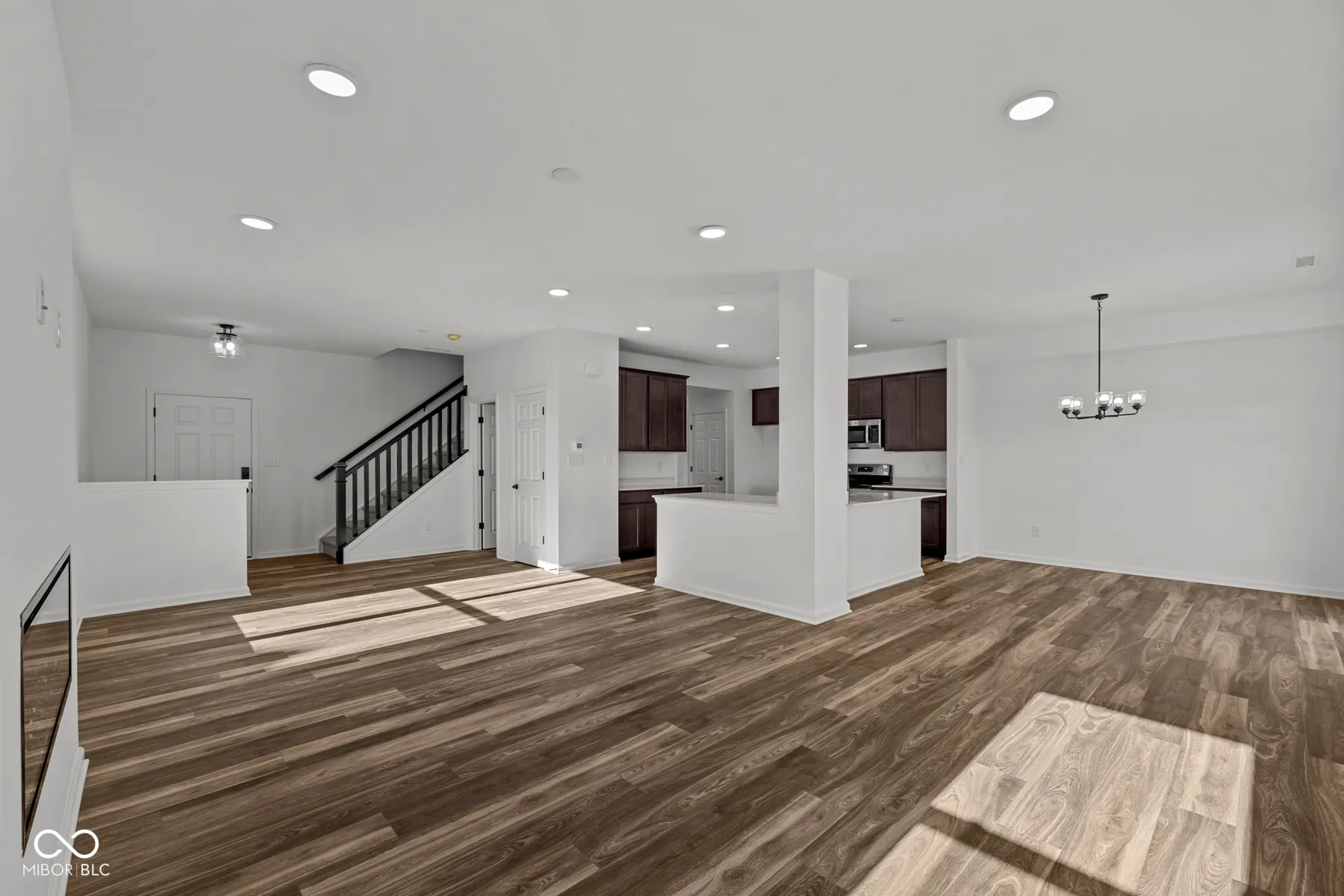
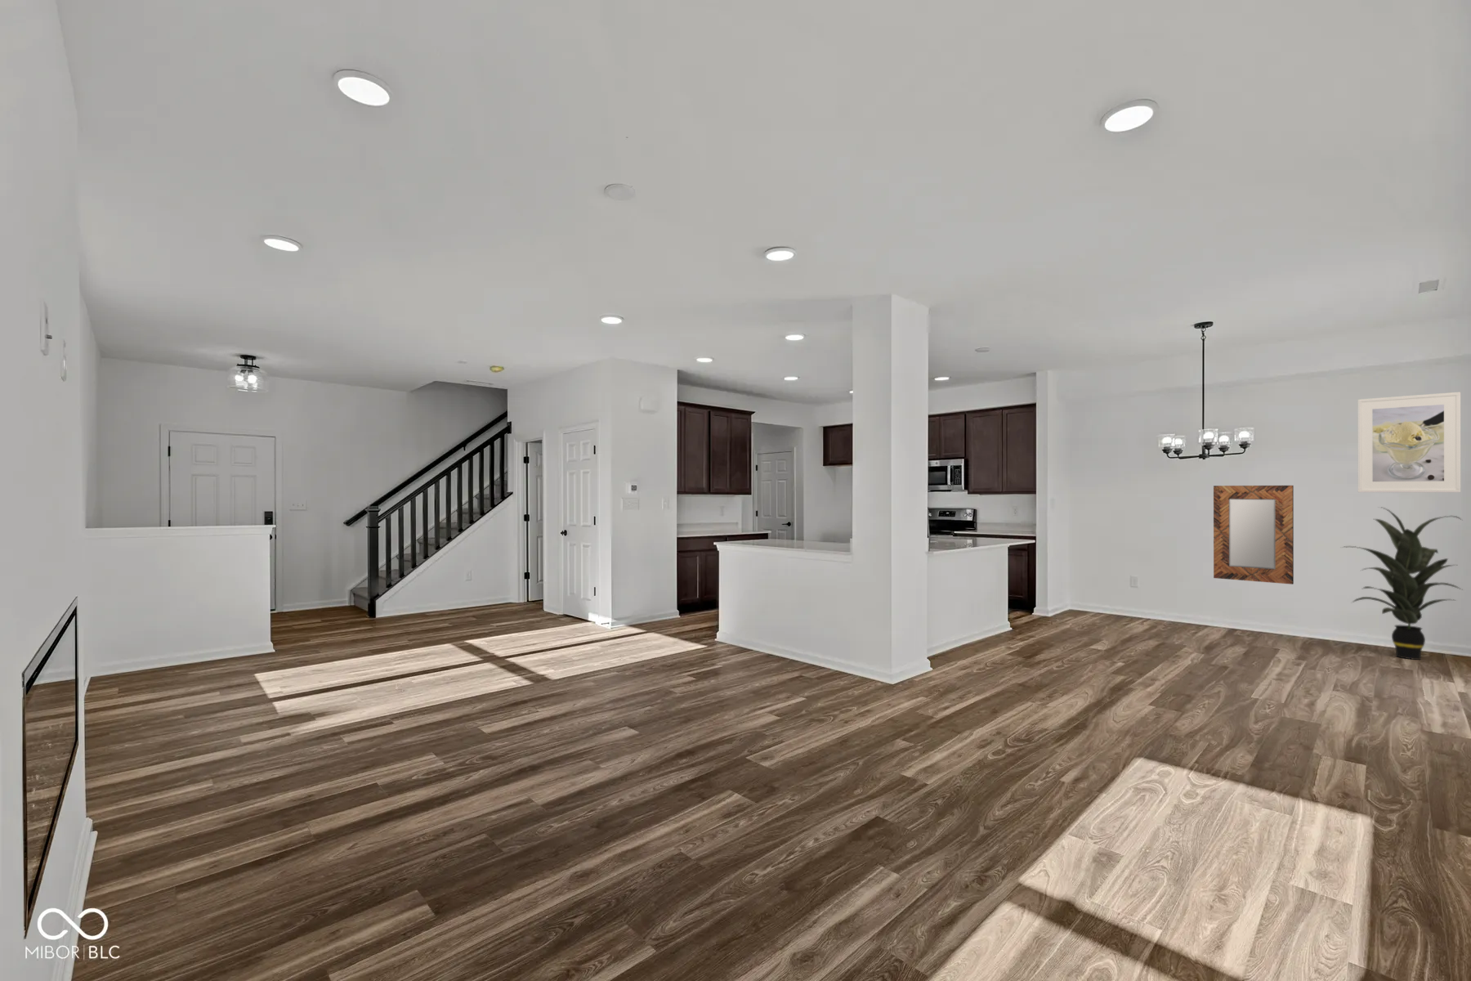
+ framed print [1357,392,1461,493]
+ home mirror [1213,485,1295,586]
+ indoor plant [1341,506,1464,660]
